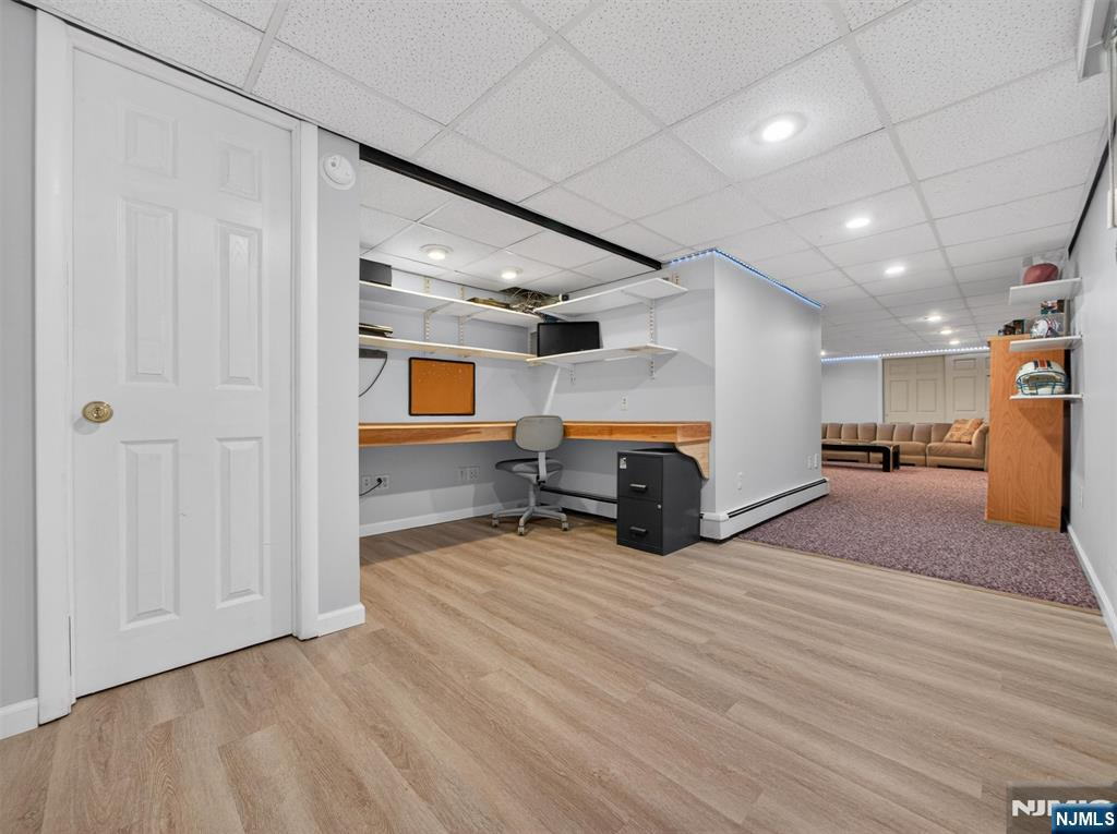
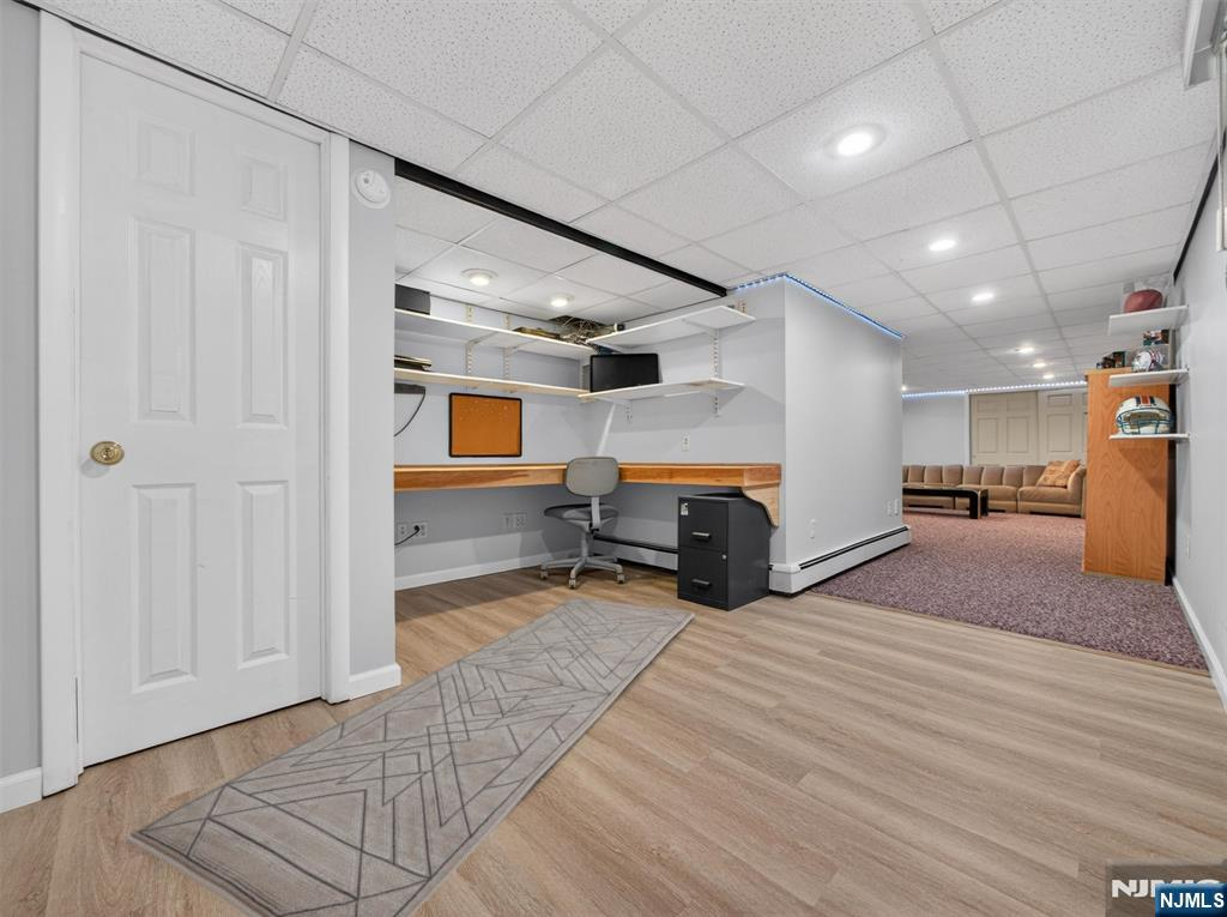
+ rug [125,596,696,917]
